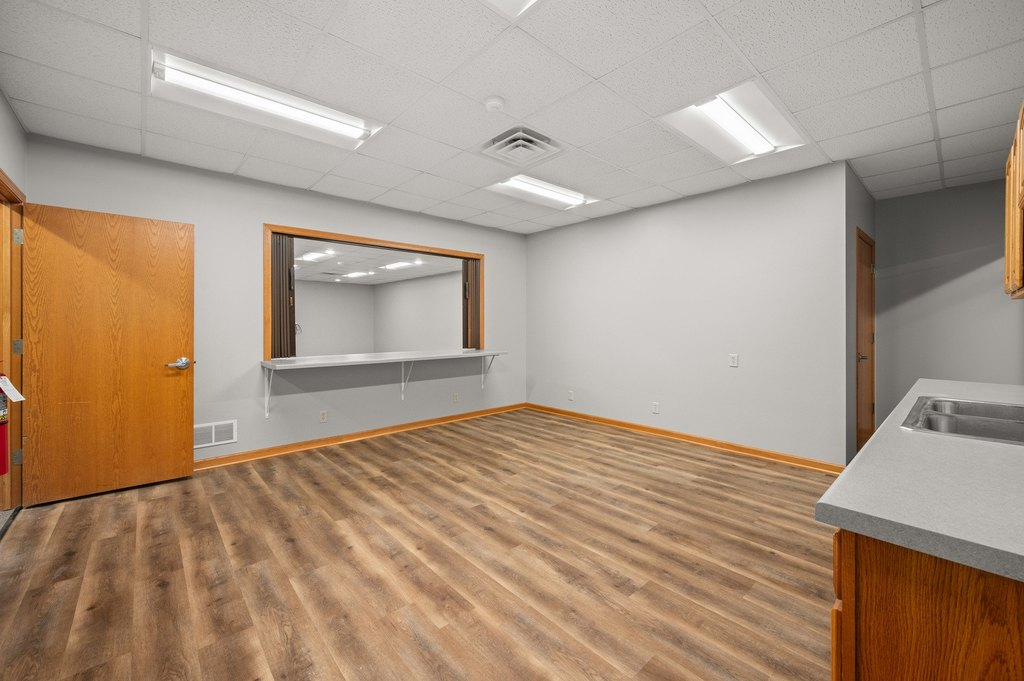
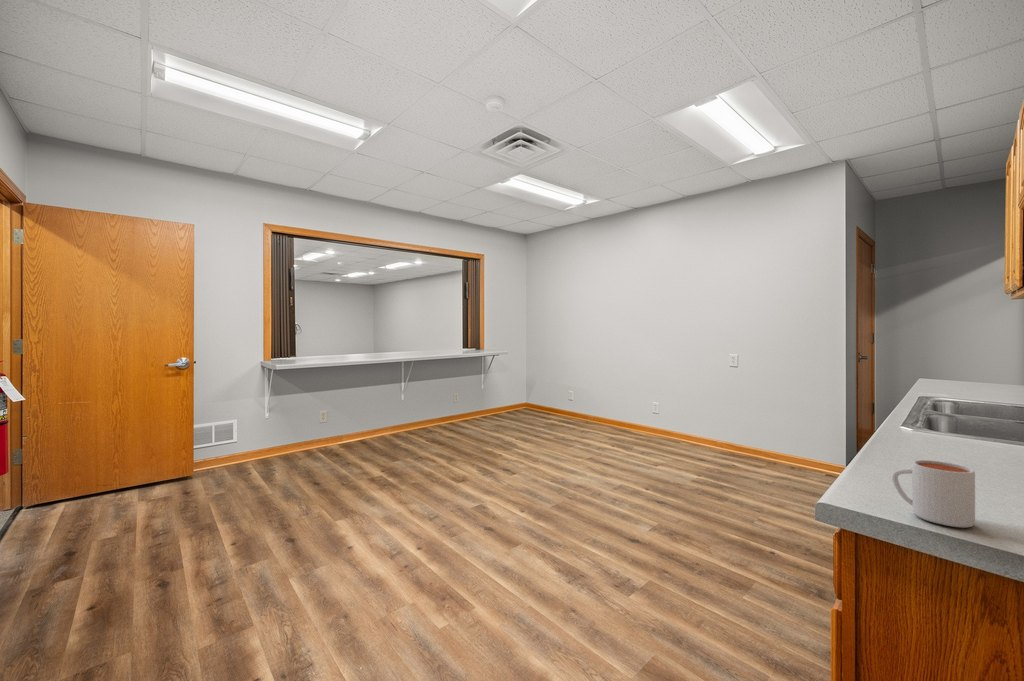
+ mug [891,459,976,529]
